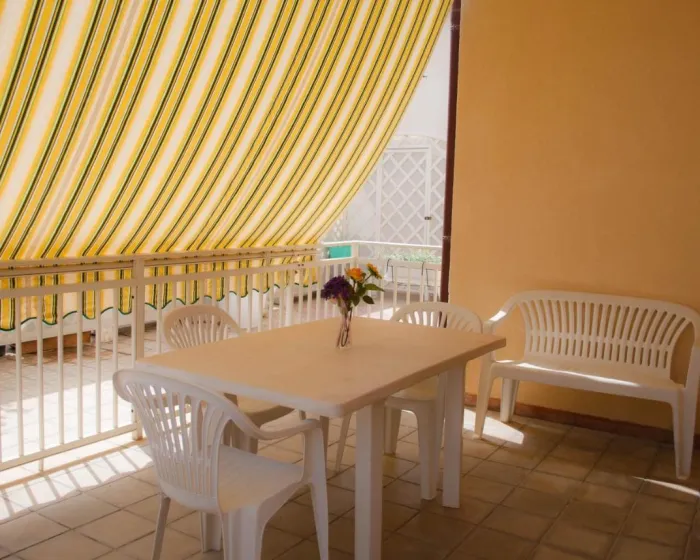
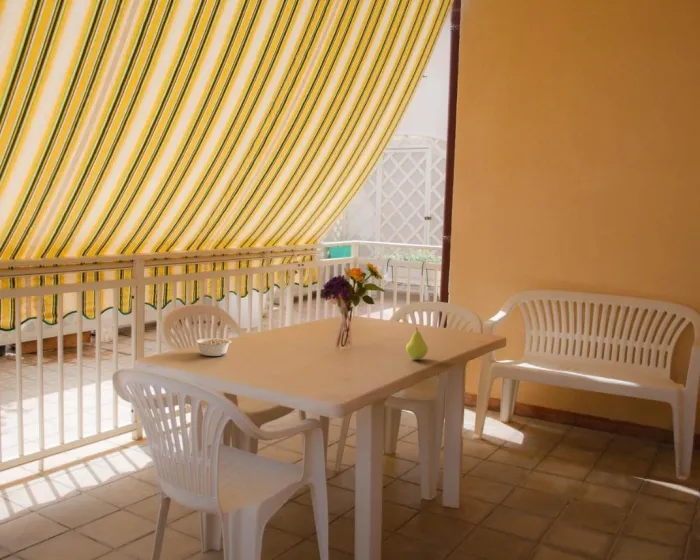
+ legume [194,337,232,357]
+ fruit [405,326,429,360]
